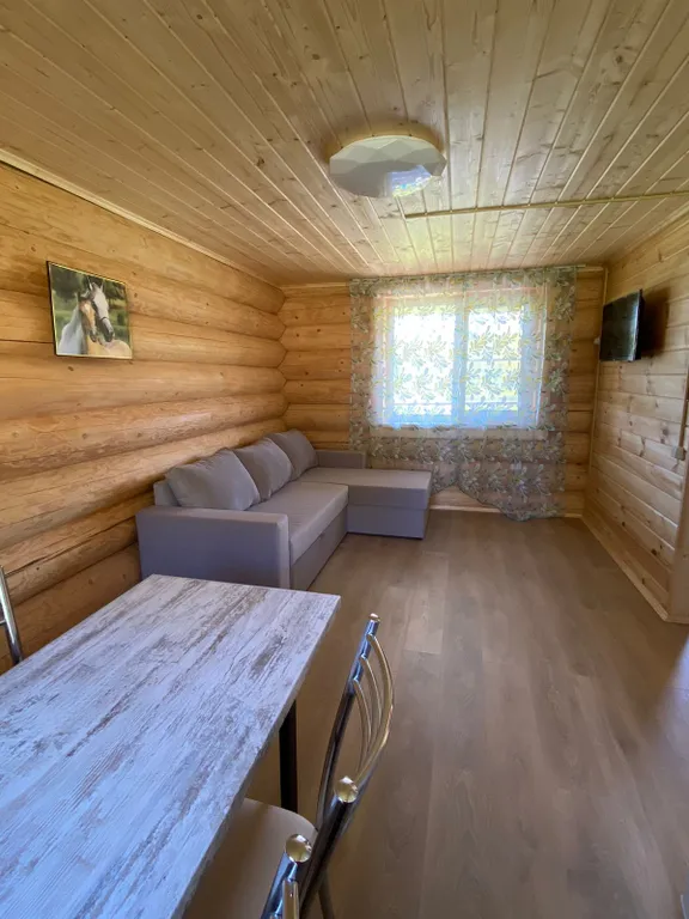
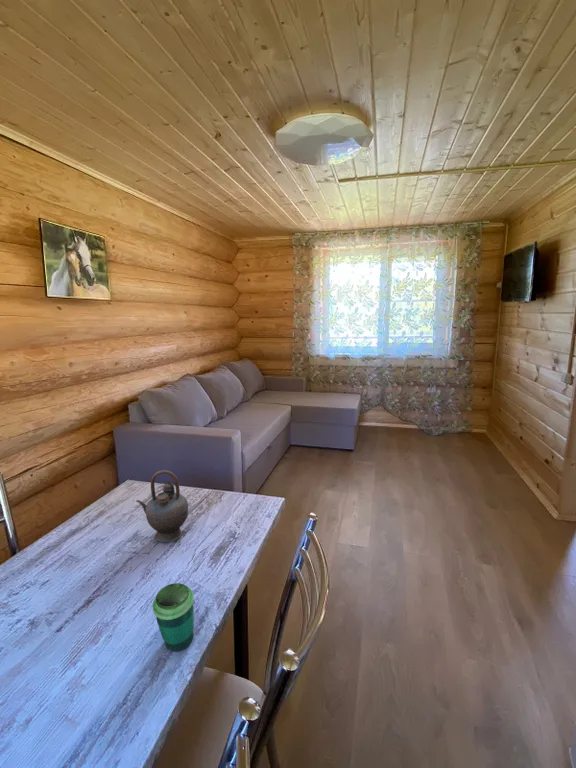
+ teapot [135,469,189,543]
+ cup [152,582,195,653]
